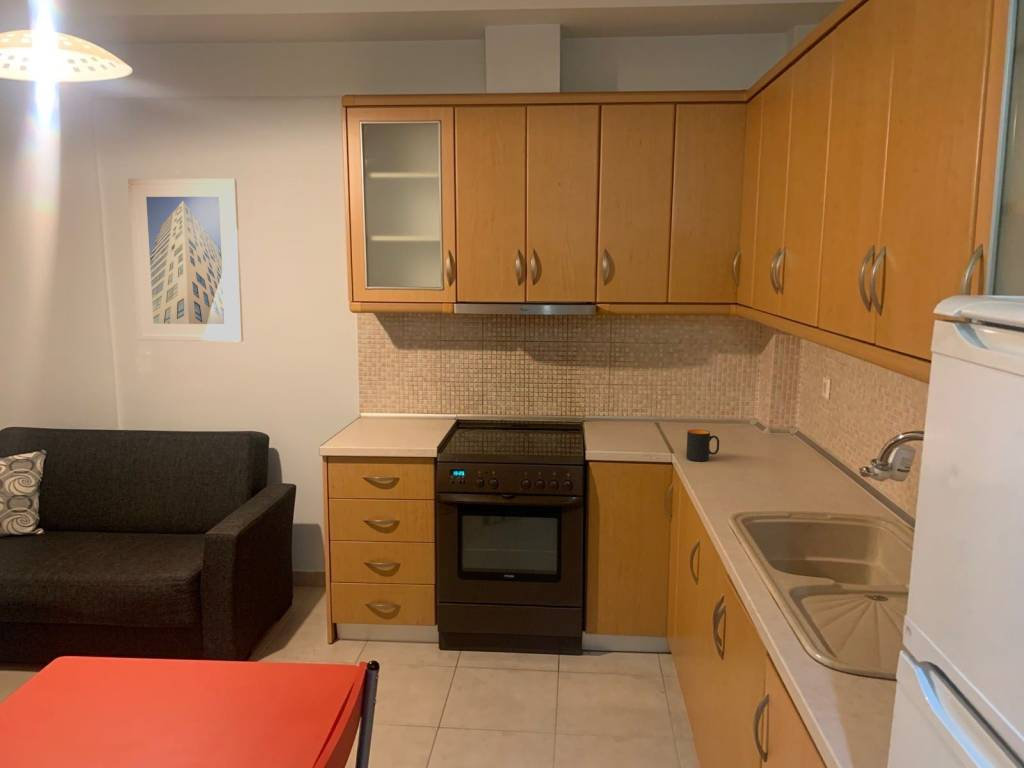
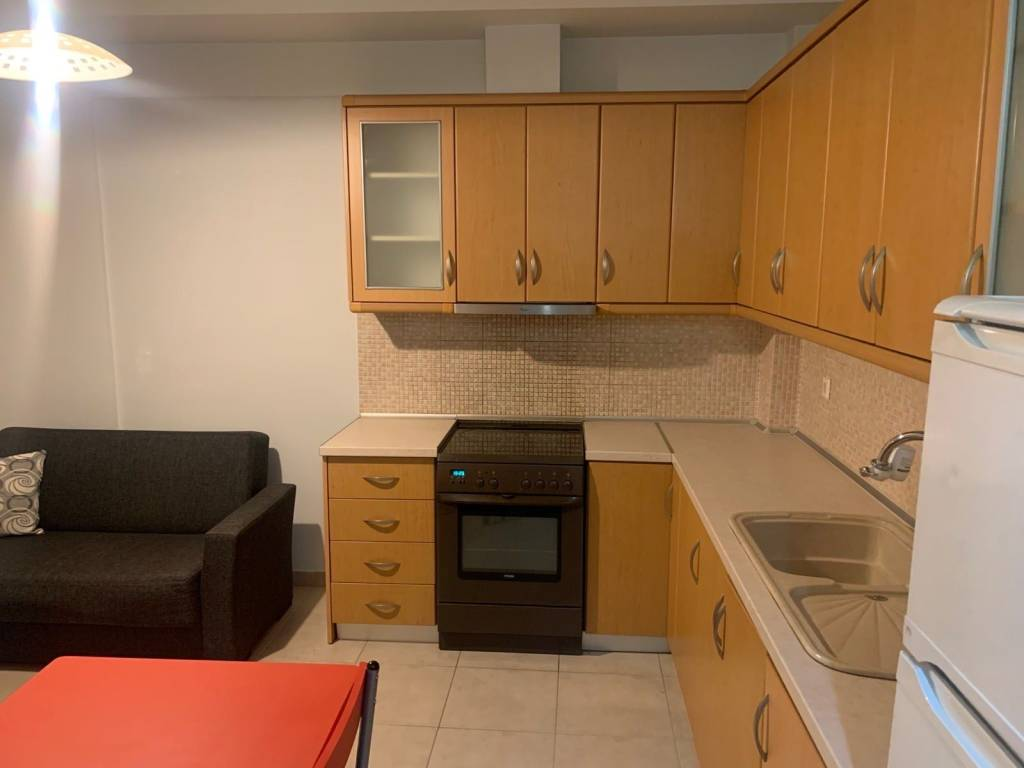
- mug [685,429,720,462]
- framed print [127,178,244,343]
